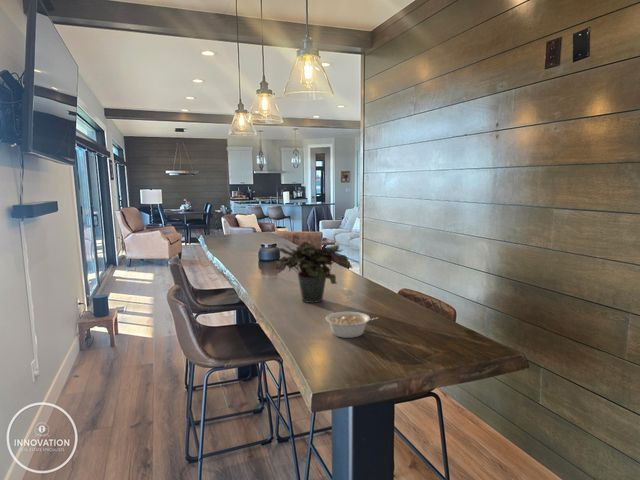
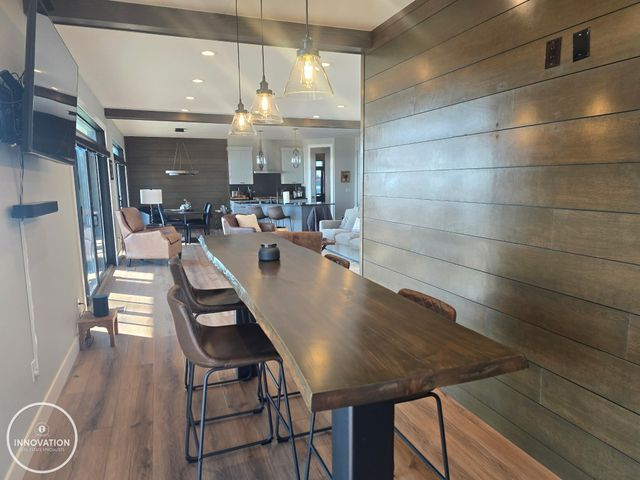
- legume [324,311,380,339]
- potted plant [273,240,353,304]
